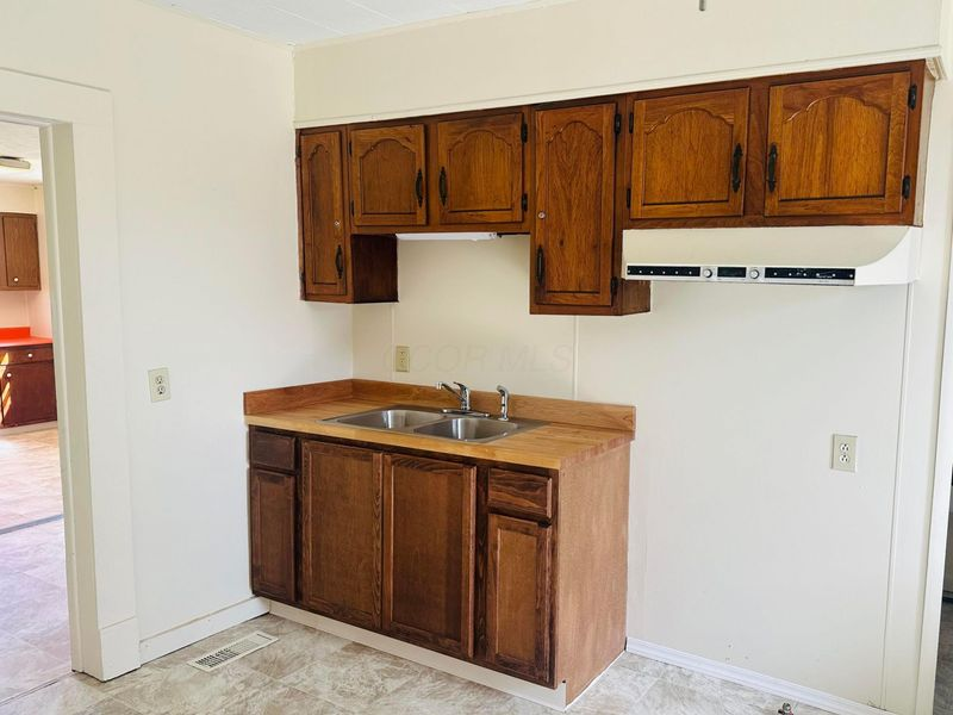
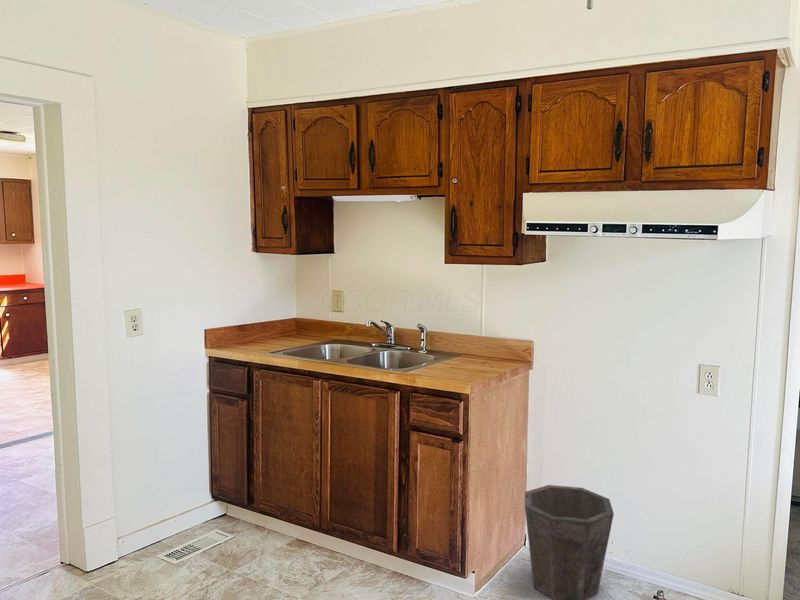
+ waste bin [524,484,615,600]
